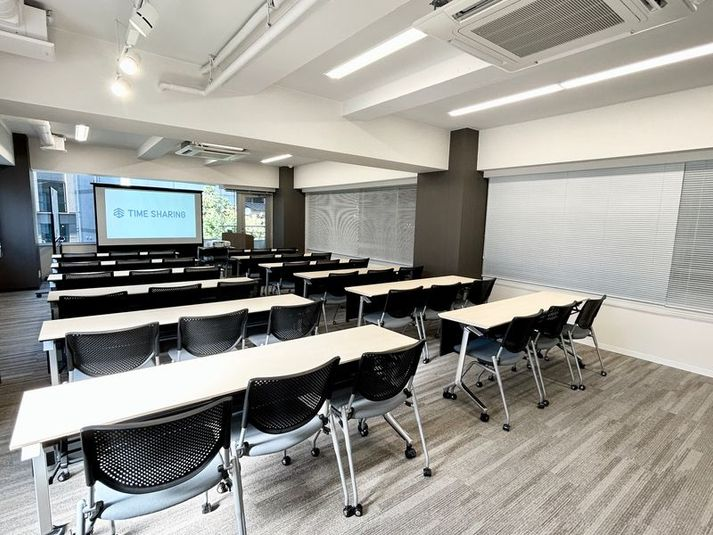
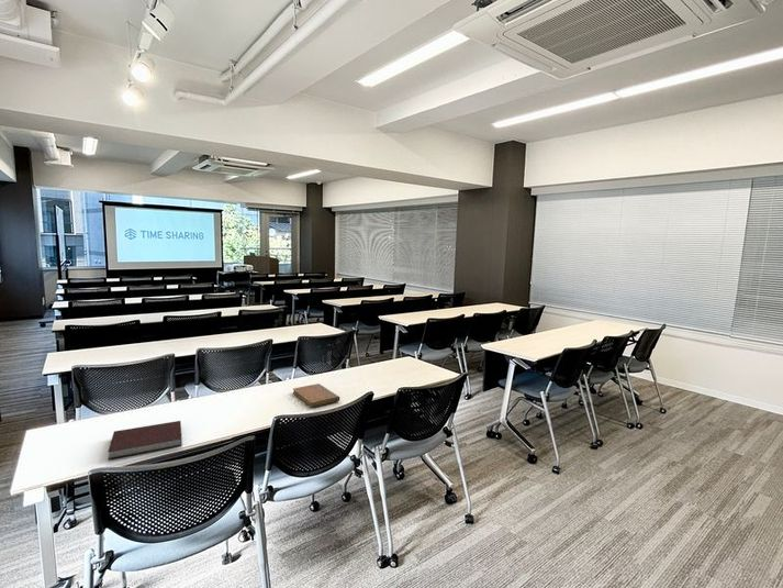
+ notebook [108,420,183,461]
+ notebook [292,382,340,409]
